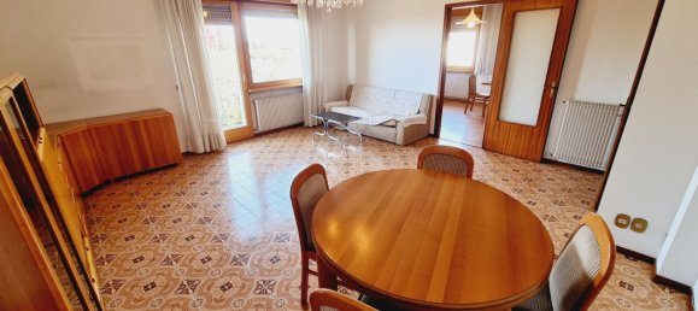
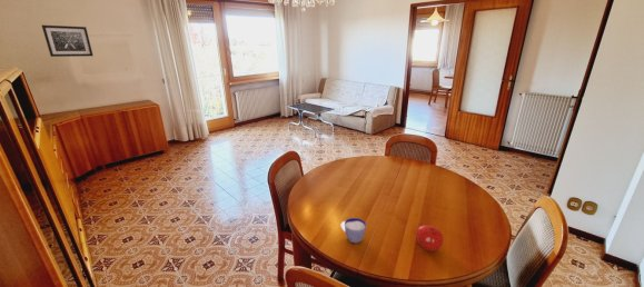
+ cup [340,217,367,244]
+ wall art [41,24,95,58]
+ fruit [415,224,444,253]
